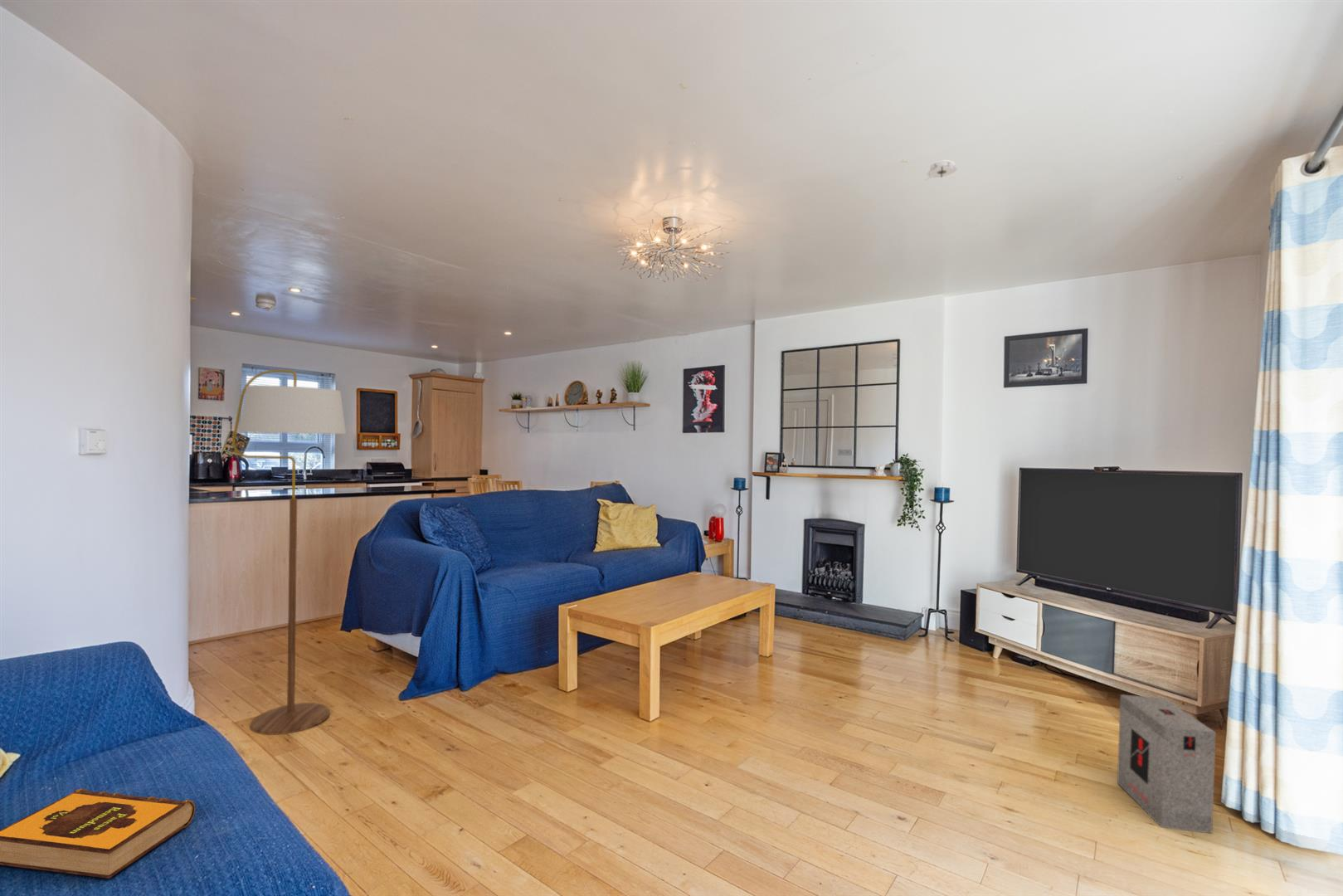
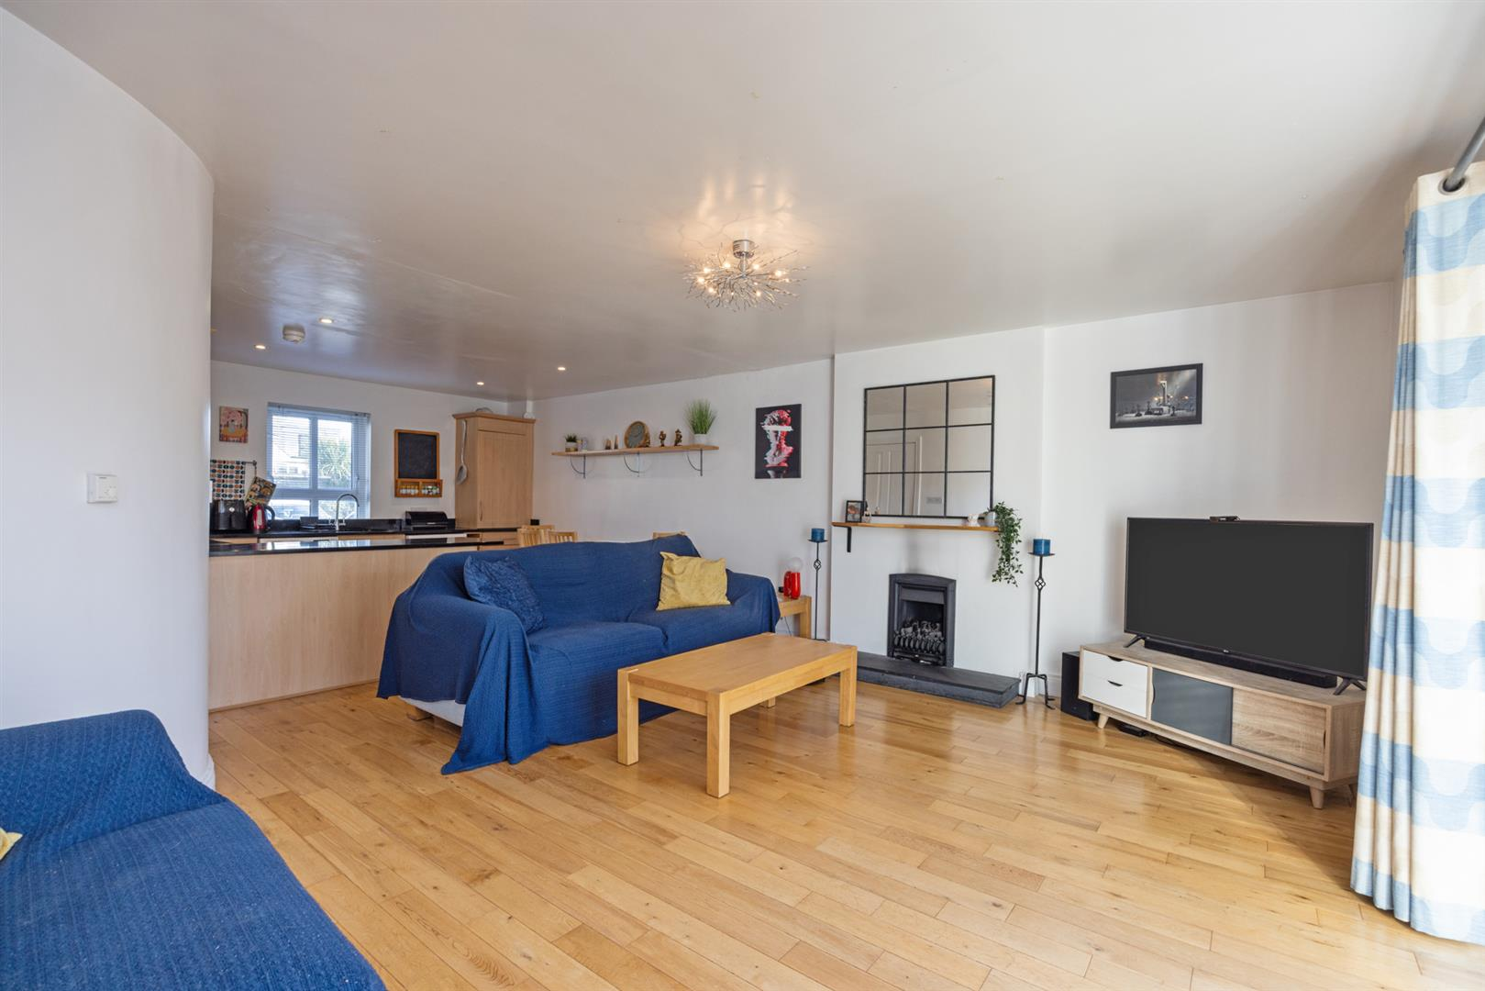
- floor lamp [231,369,347,735]
- hardback book [0,788,196,879]
- smoke detector [925,159,958,181]
- box [1117,694,1217,835]
